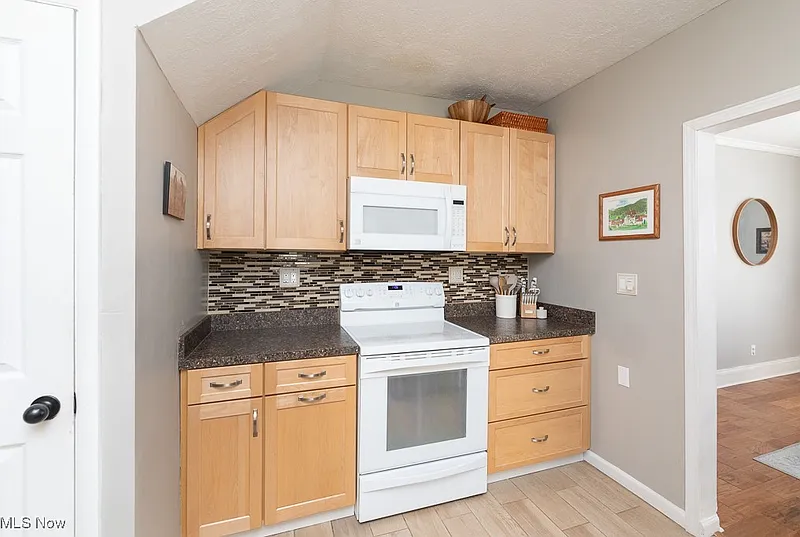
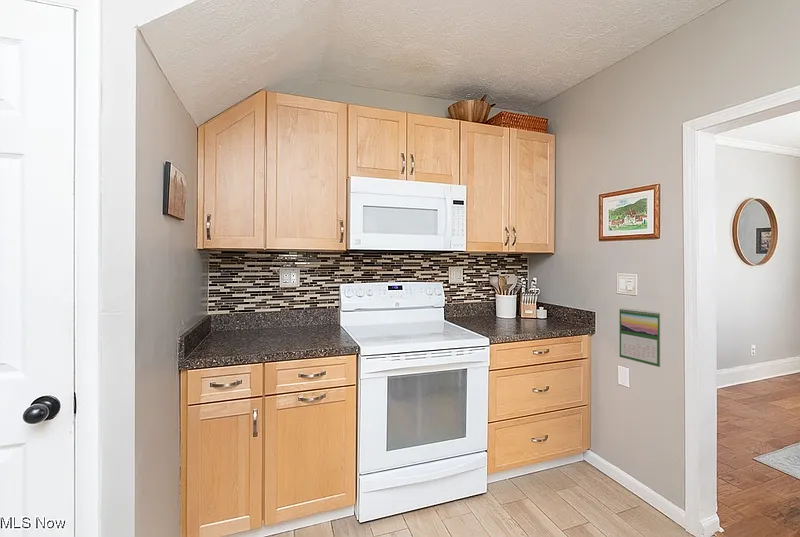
+ calendar [619,307,662,368]
